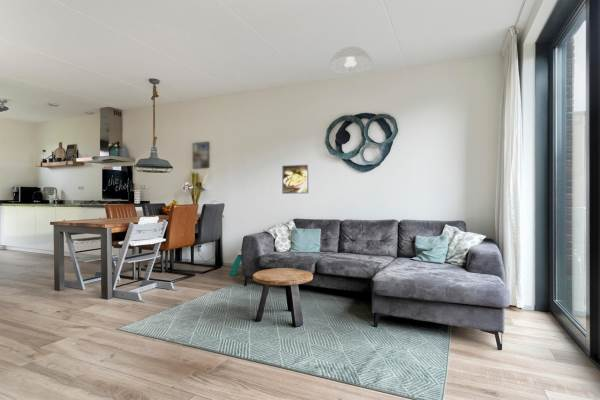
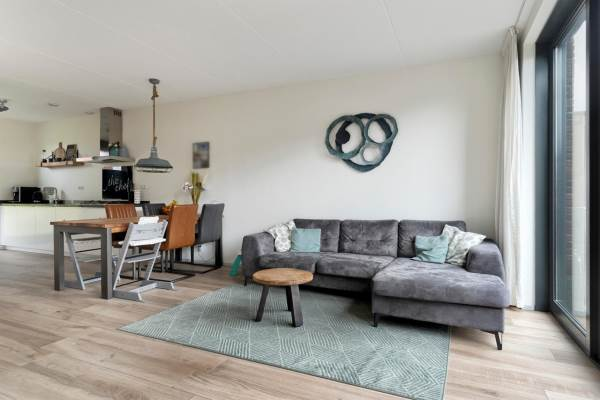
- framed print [281,164,309,195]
- ceiling light [328,45,374,75]
